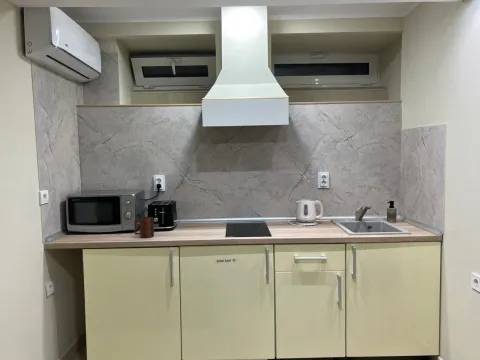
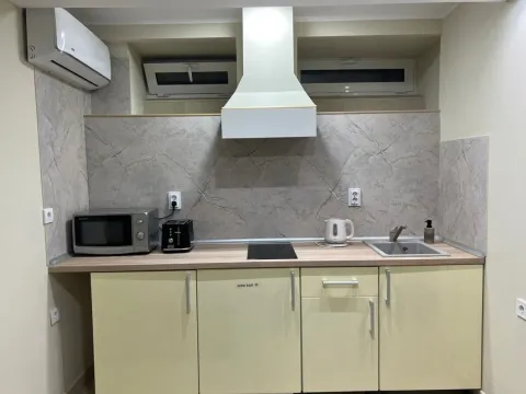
- mug [133,216,155,238]
